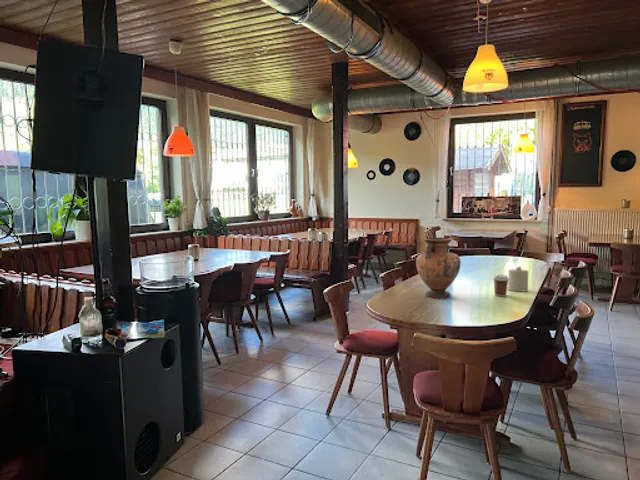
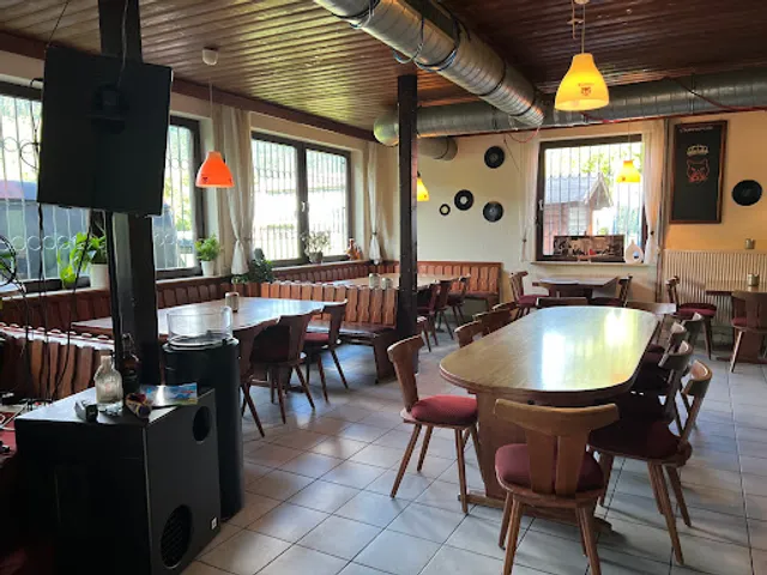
- candle [507,266,529,293]
- coffee cup [492,274,509,297]
- vase [415,237,462,299]
